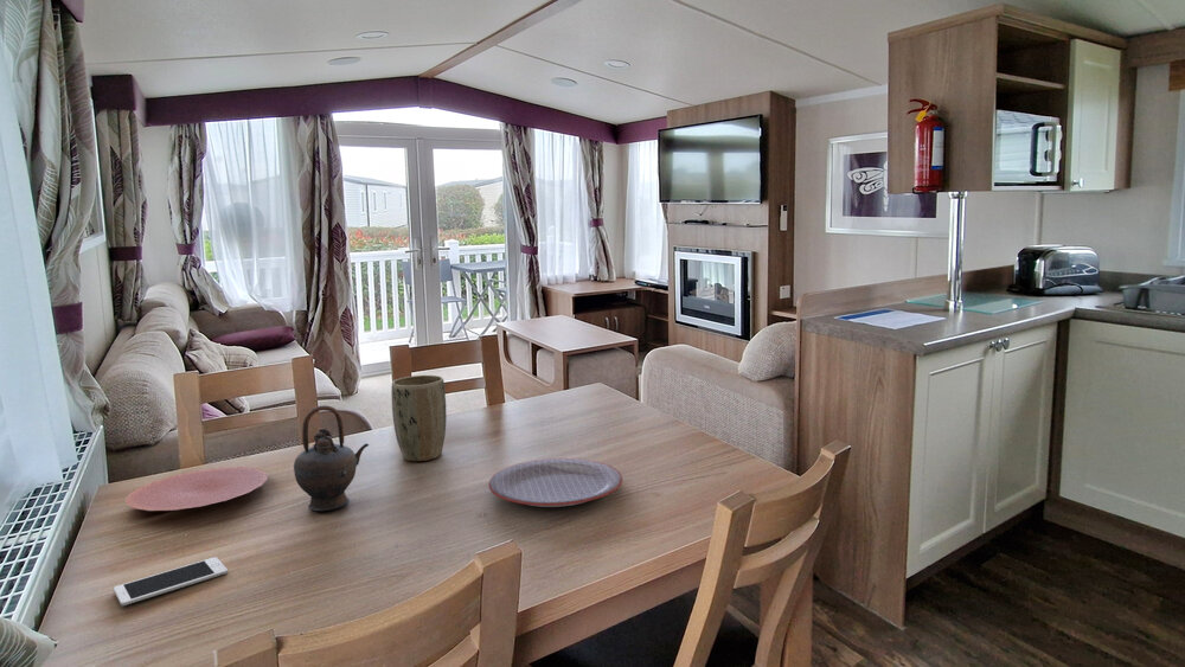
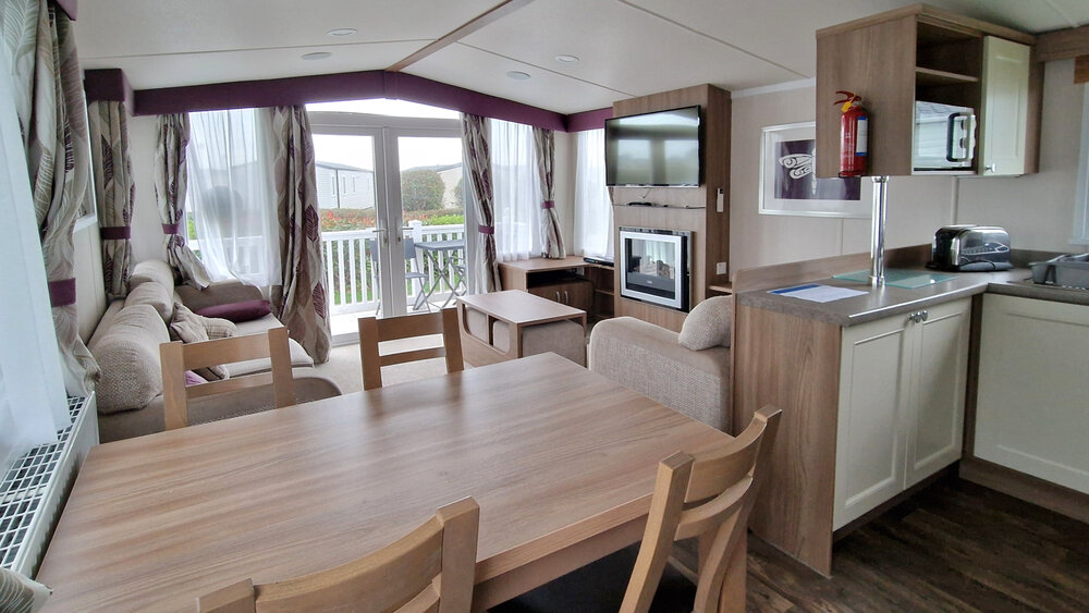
- plate [487,457,623,508]
- cell phone [113,556,229,607]
- teapot [293,404,370,512]
- plant pot [390,374,448,462]
- plate [124,466,269,512]
